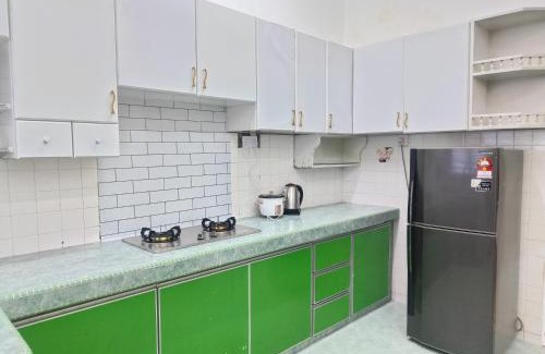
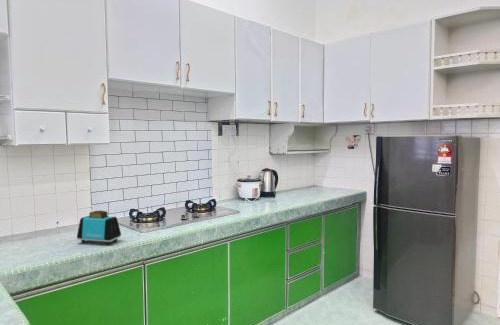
+ toaster [76,210,122,245]
